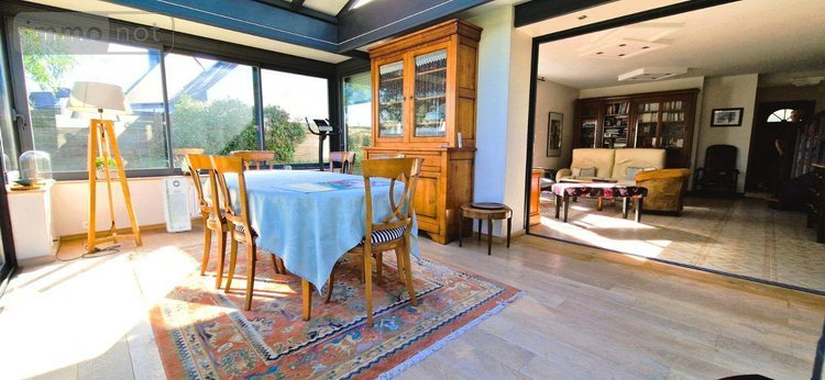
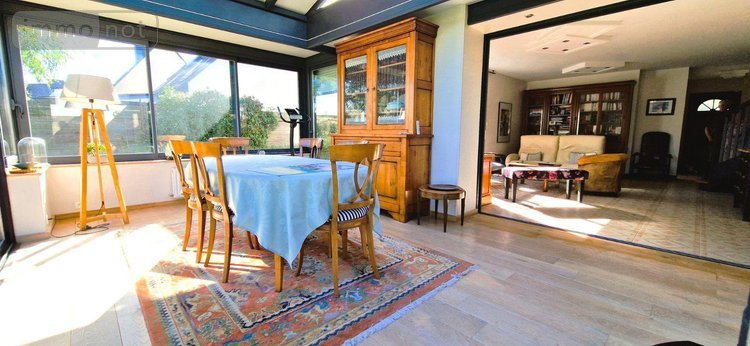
- air purifier [162,177,193,234]
